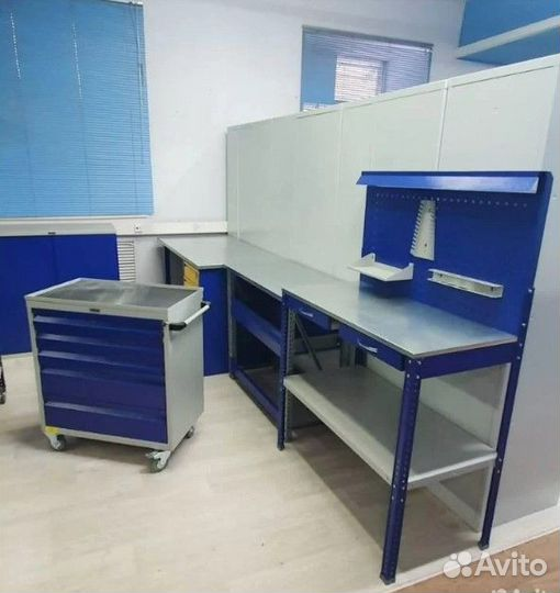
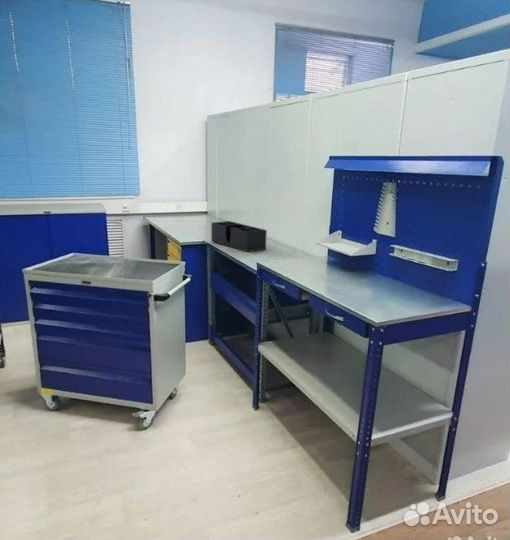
+ desk organizer [210,220,268,253]
